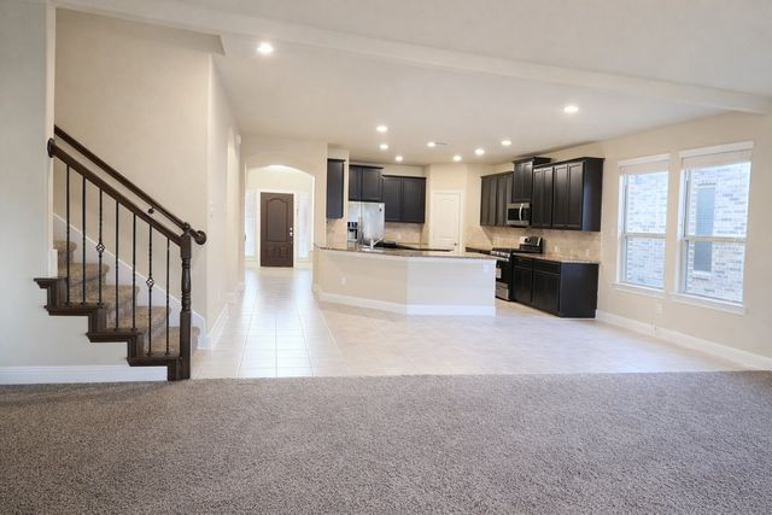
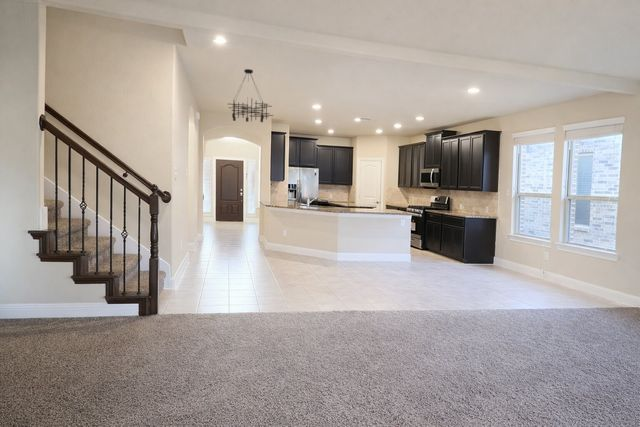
+ chandelier [228,68,274,123]
